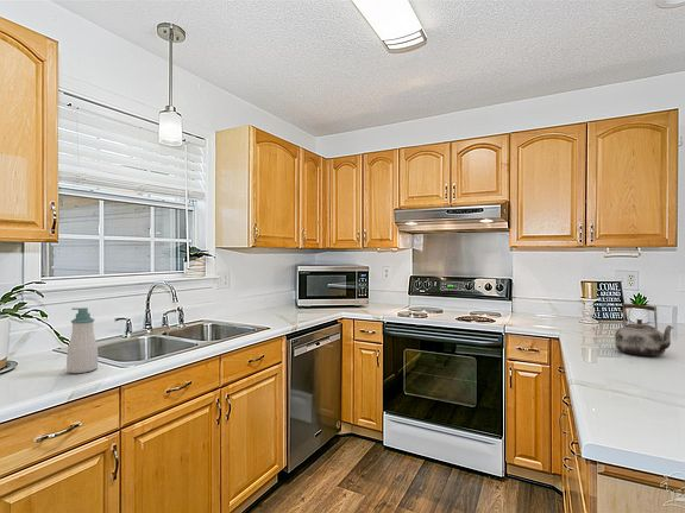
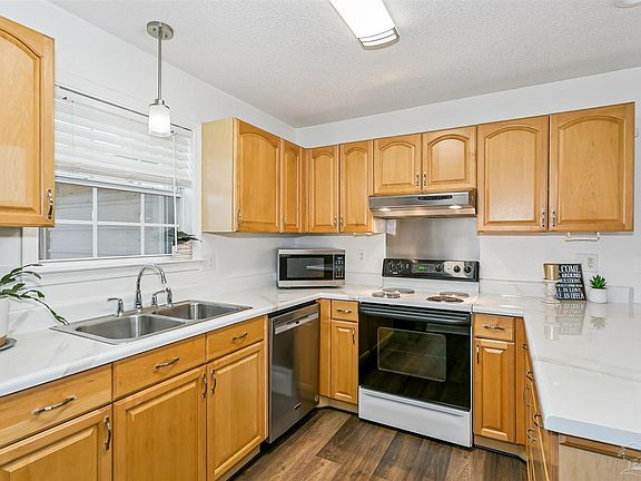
- kettle [614,302,675,357]
- soap bottle [65,306,99,374]
